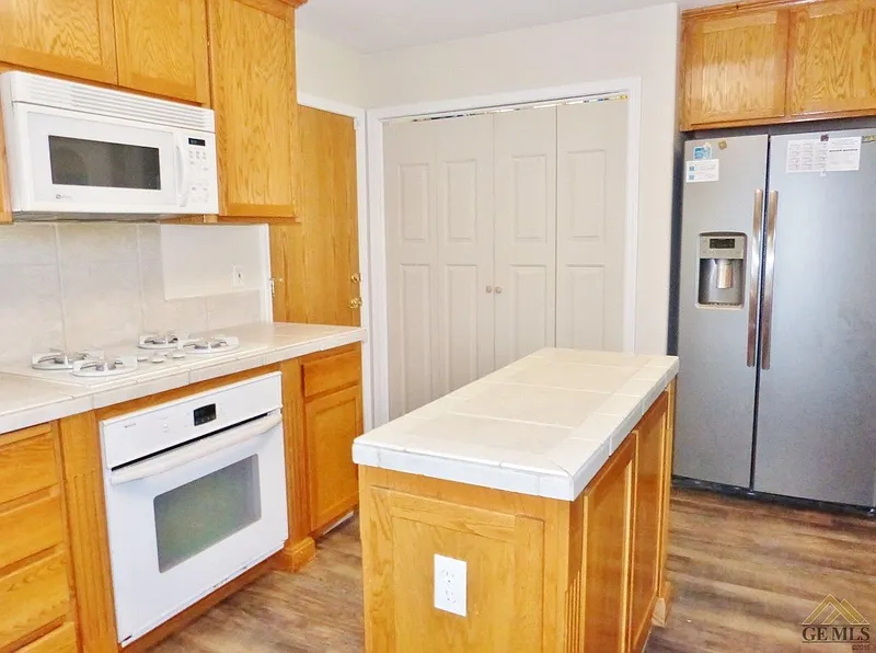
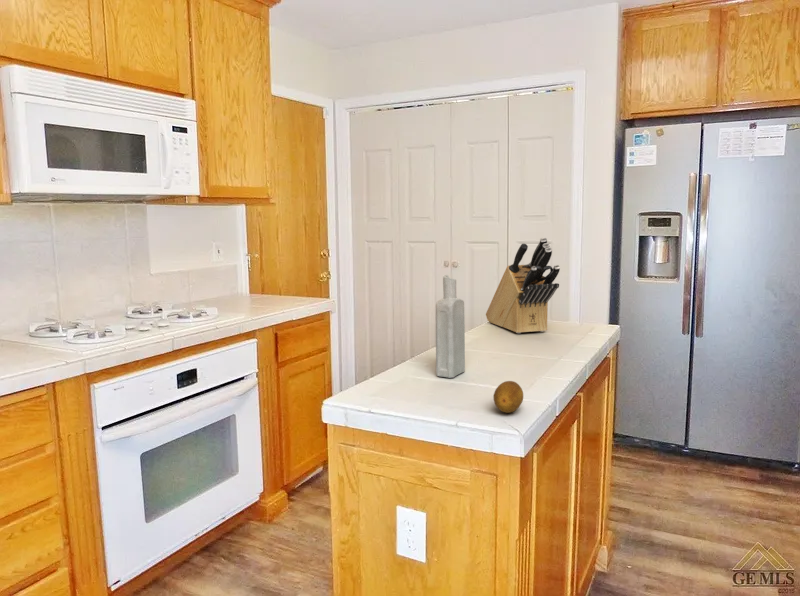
+ bottle [435,274,466,379]
+ fruit [492,380,524,414]
+ knife block [485,236,561,334]
